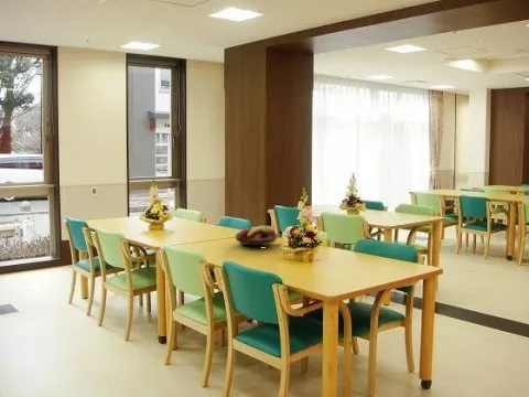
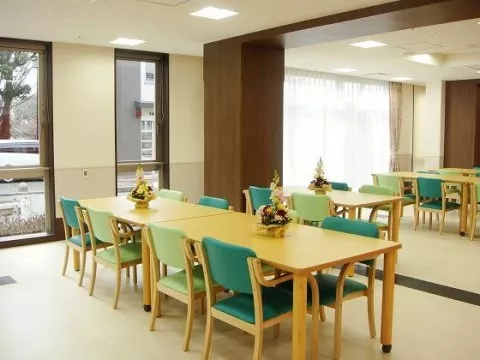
- fruit basket [234,225,282,248]
